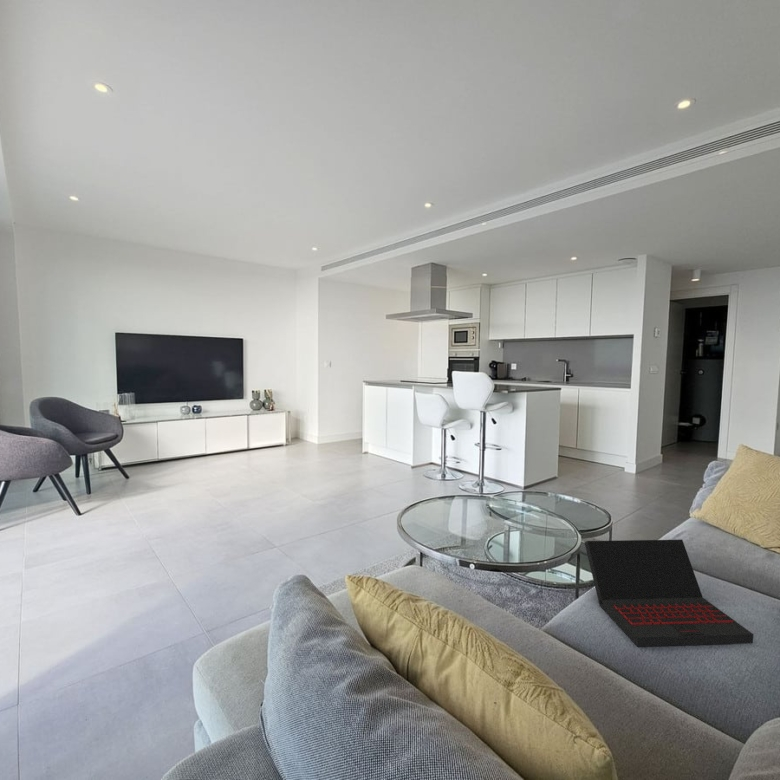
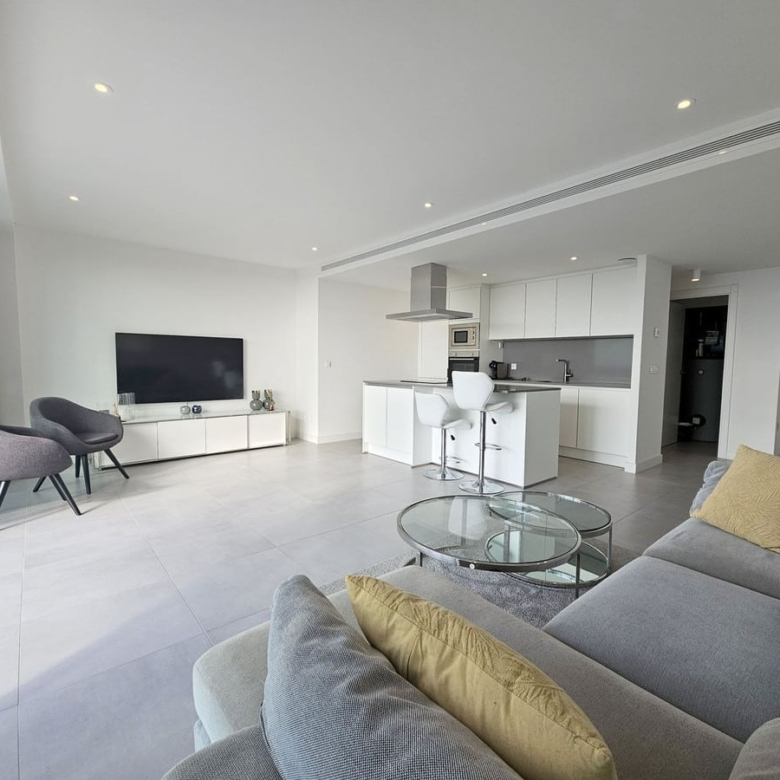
- laptop [583,539,754,648]
